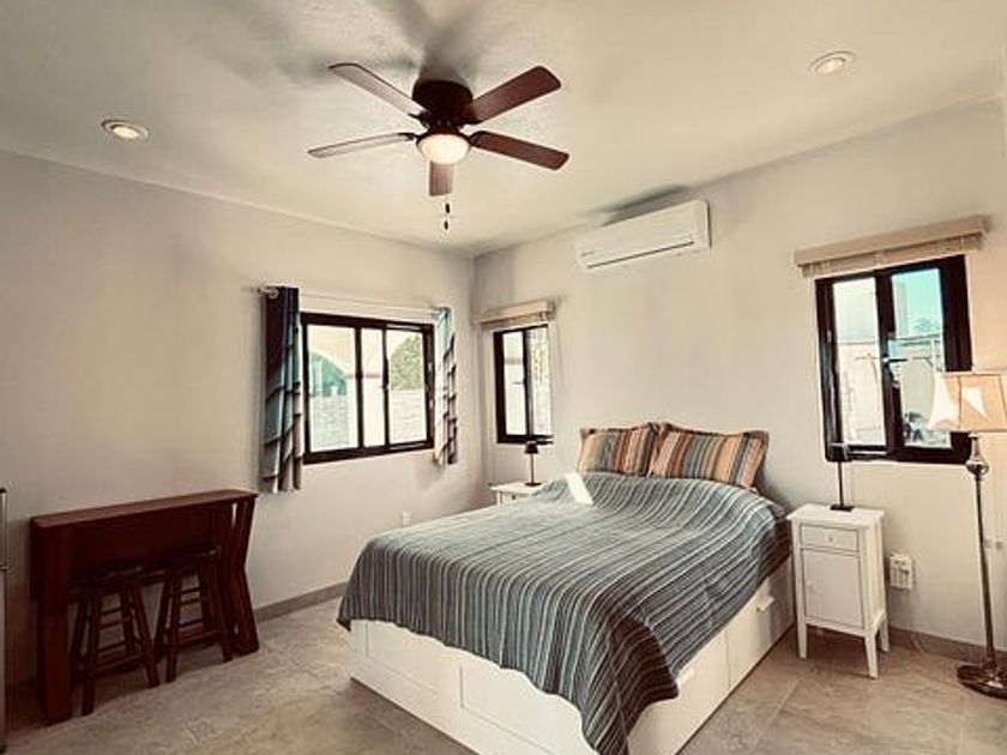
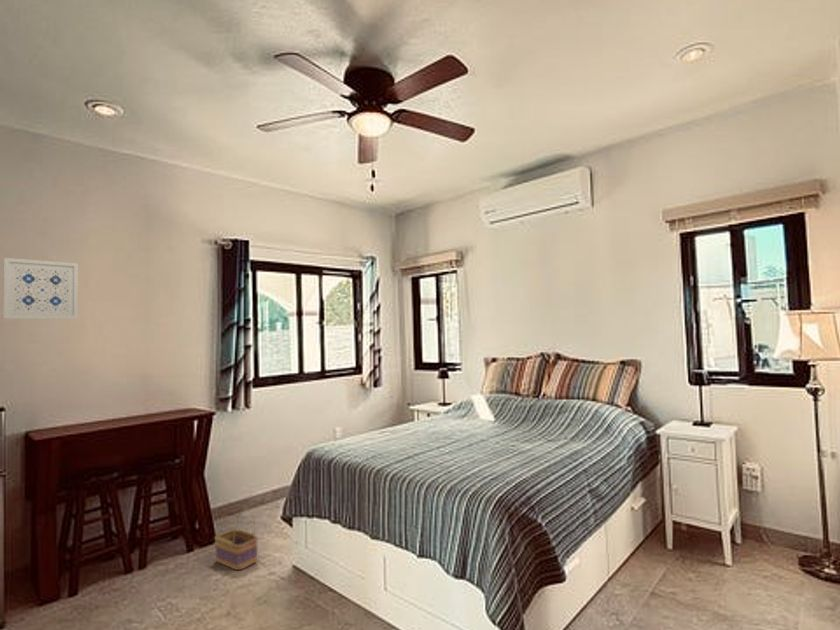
+ basket [214,507,259,571]
+ wall art [2,257,79,320]
